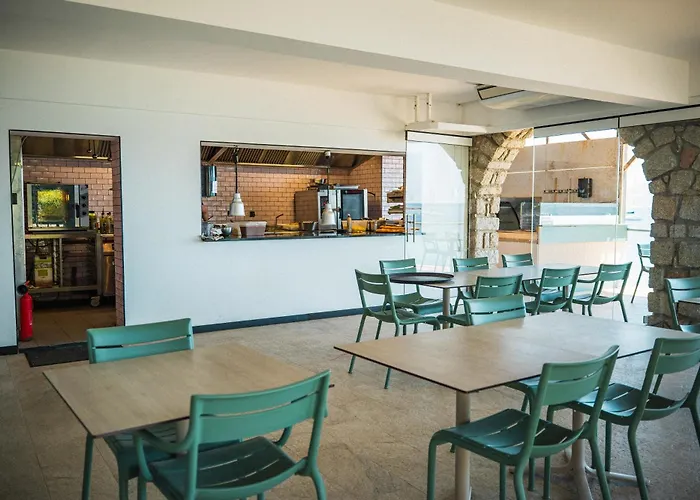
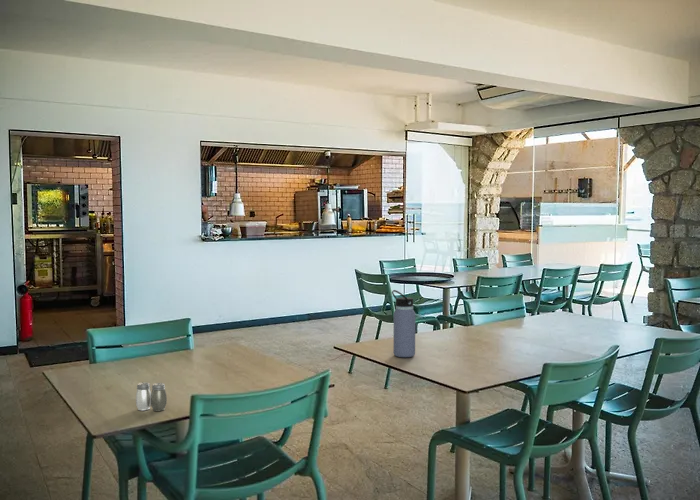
+ salt and pepper shaker [135,381,168,412]
+ water bottle [391,289,416,358]
